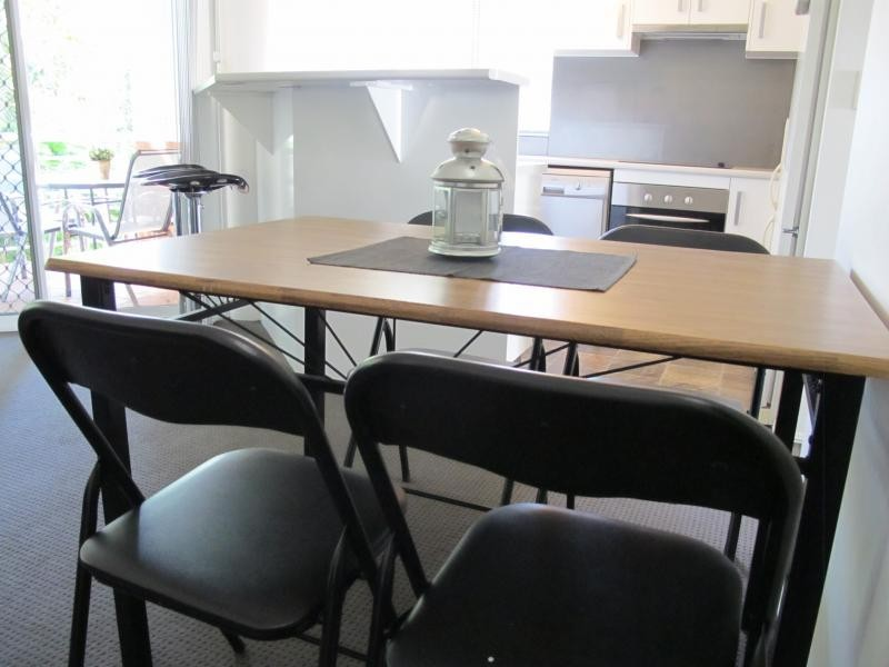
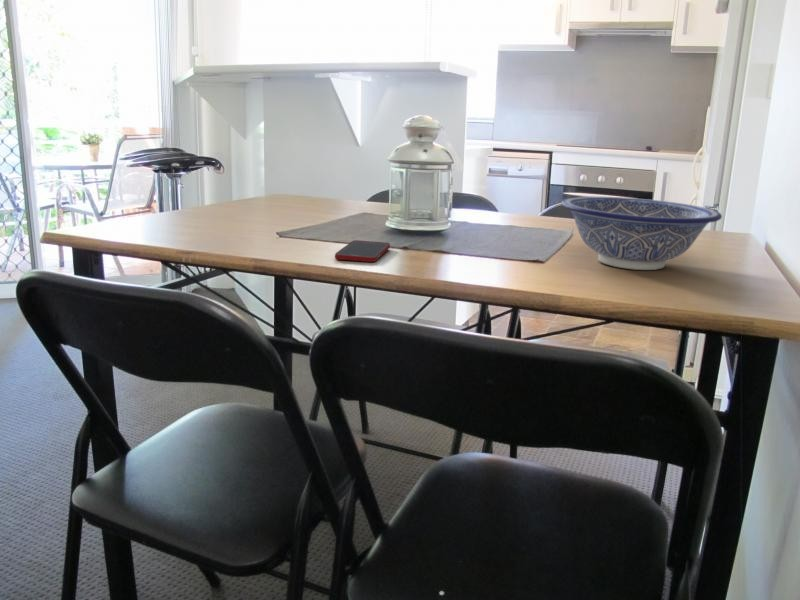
+ decorative bowl [560,196,723,271]
+ cell phone [334,239,391,263]
